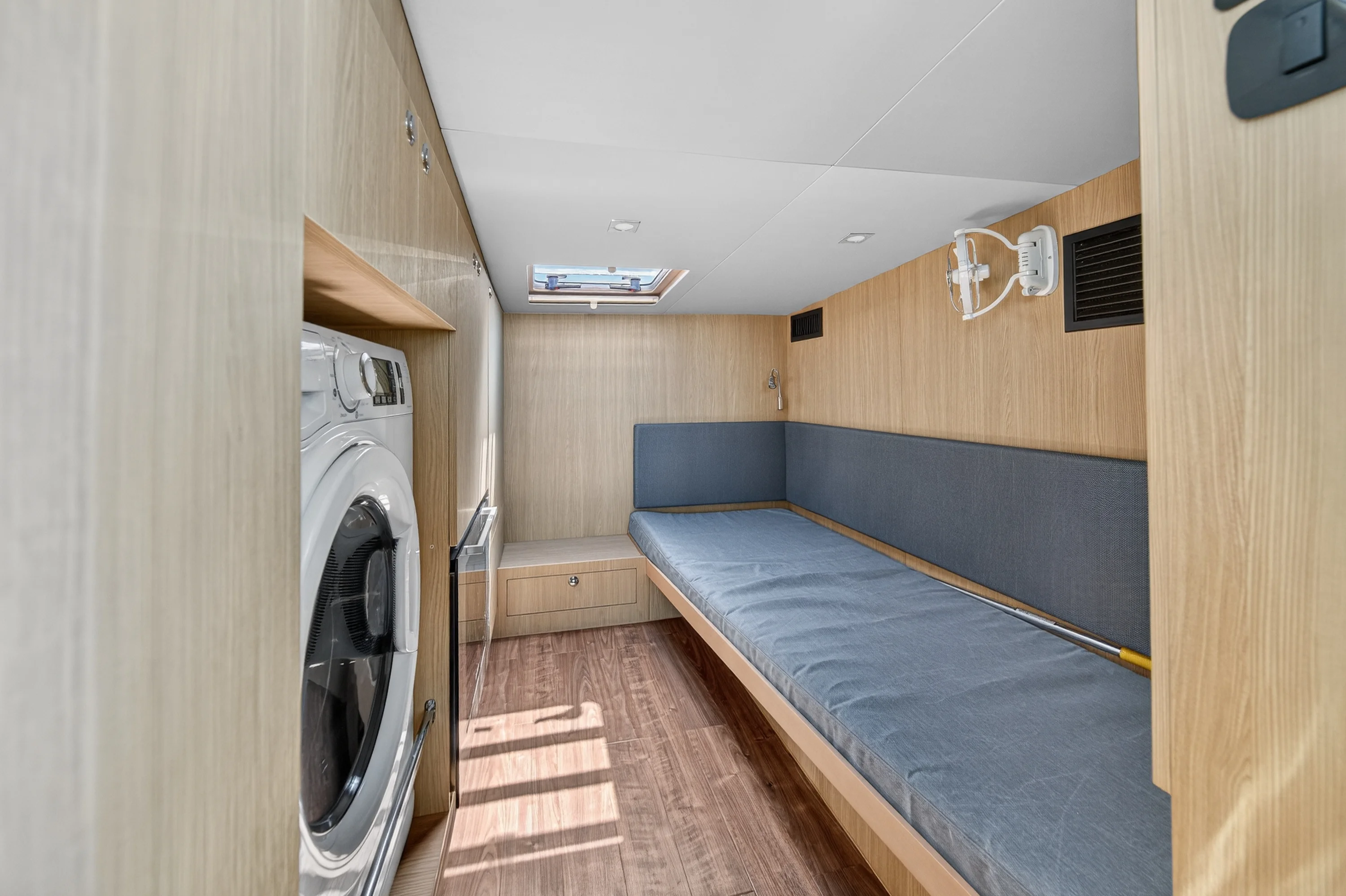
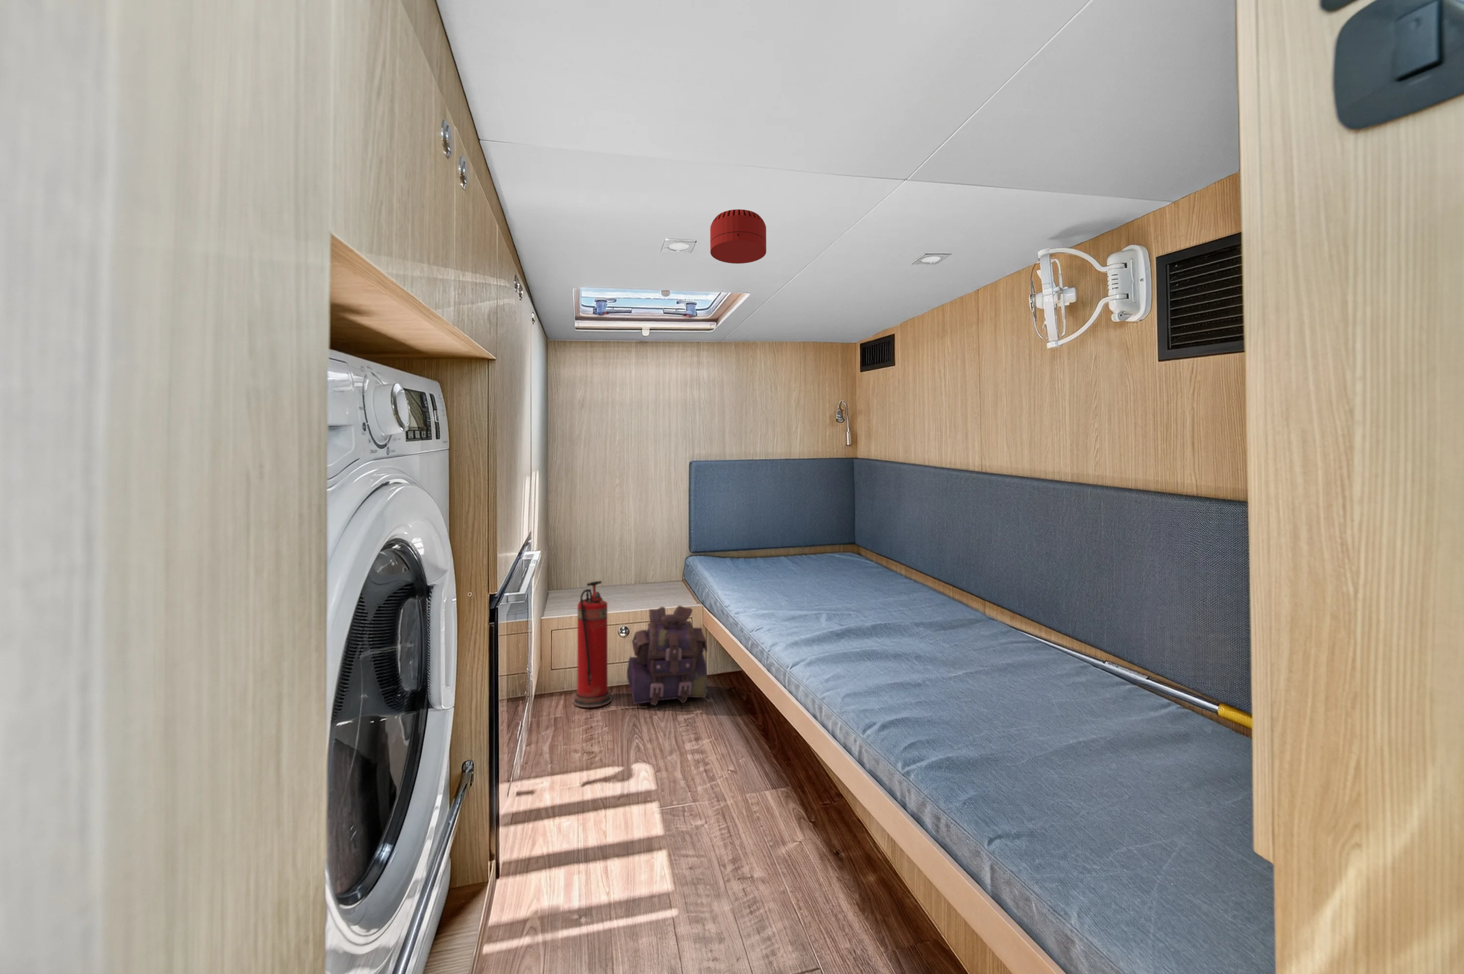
+ fire extinguisher [572,580,612,709]
+ backpack [626,605,708,707]
+ smoke detector [709,209,767,264]
